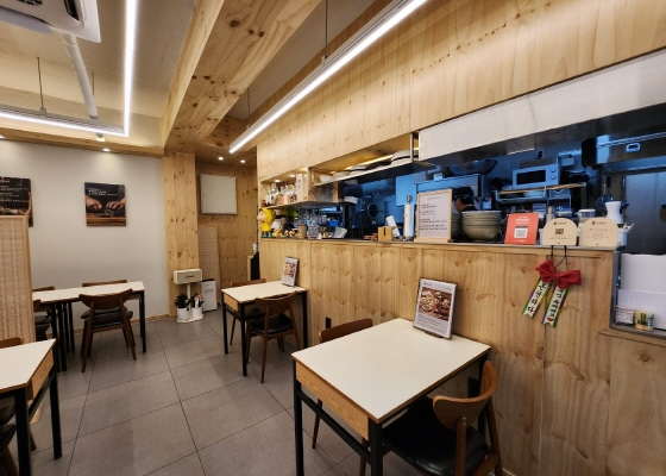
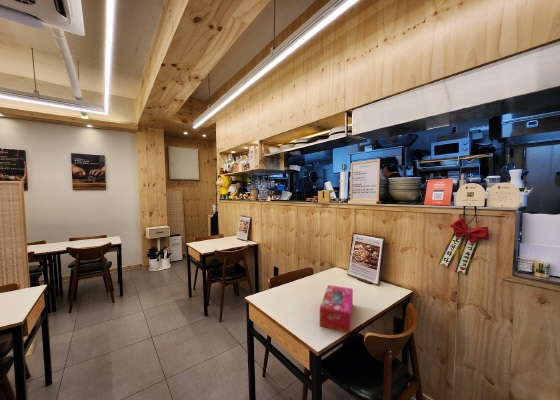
+ tissue box [319,284,354,333]
